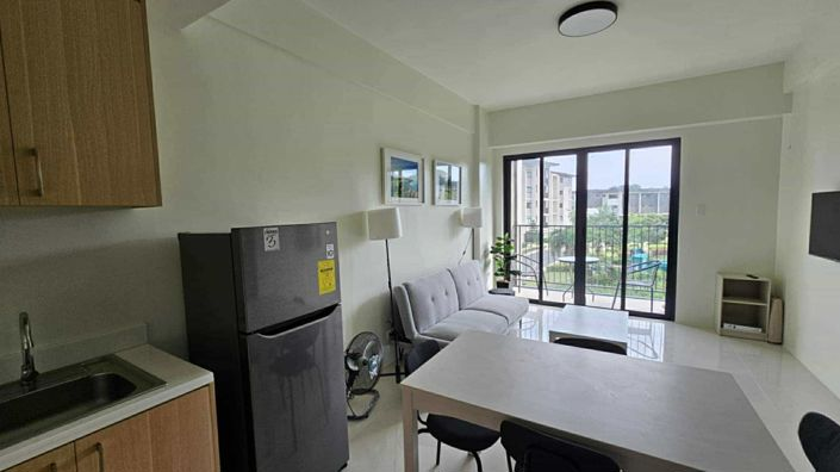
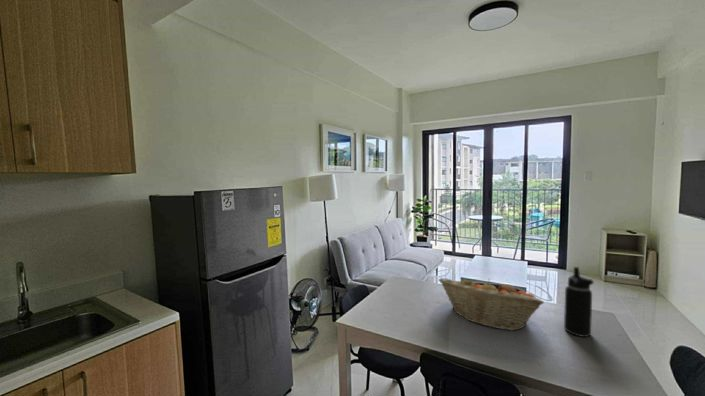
+ fruit basket [437,277,545,331]
+ water bottle [563,266,595,338]
